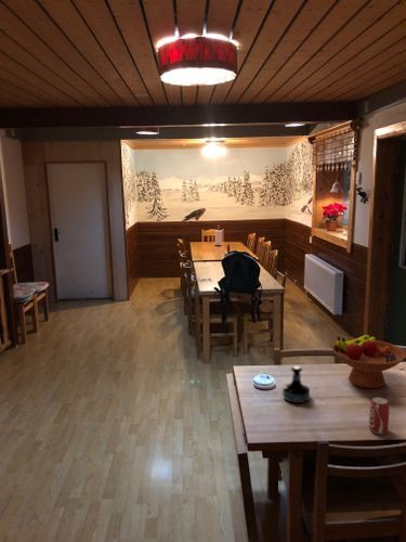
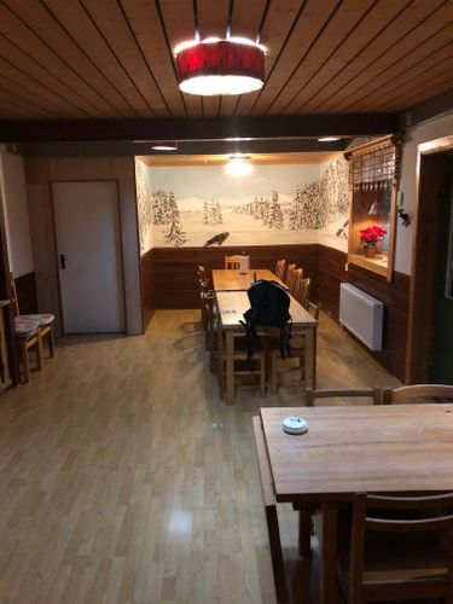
- beverage can [368,396,391,436]
- tequila bottle [281,365,311,404]
- fruit bowl [331,334,406,389]
